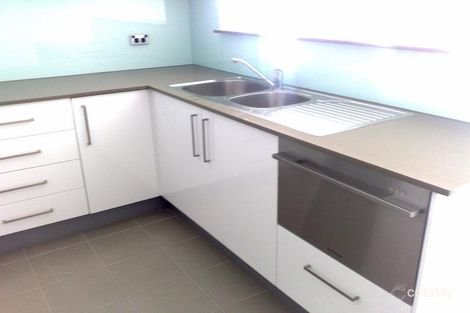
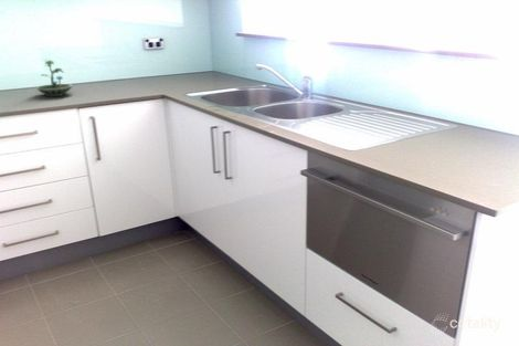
+ terrarium [34,59,74,97]
